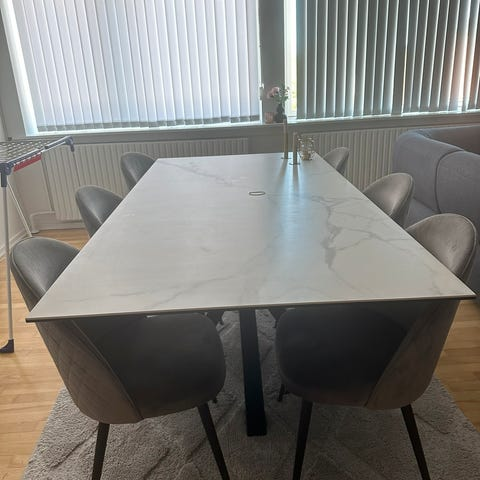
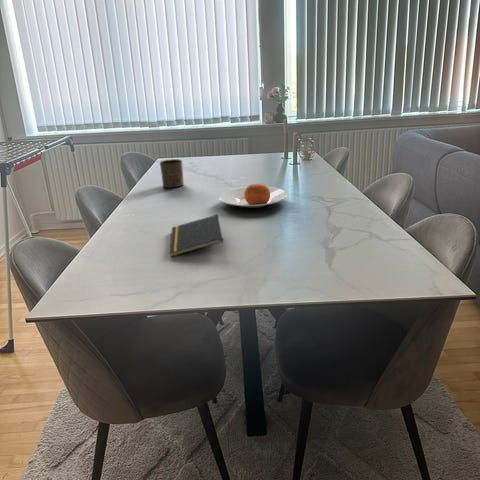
+ plate [218,182,288,209]
+ cup [159,158,185,189]
+ notepad [168,214,224,258]
